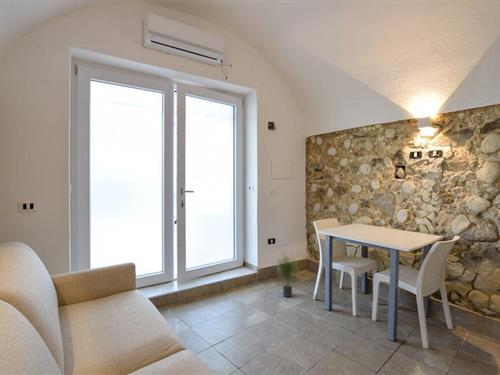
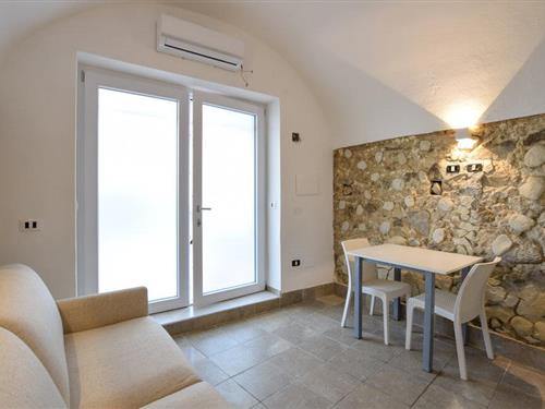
- potted plant [277,251,302,298]
